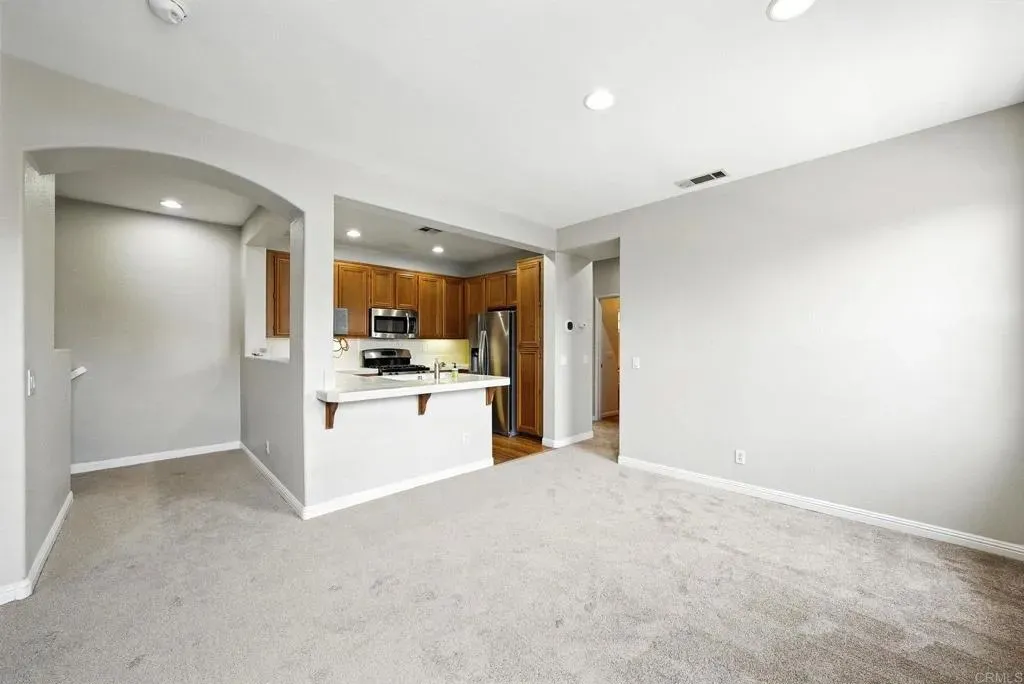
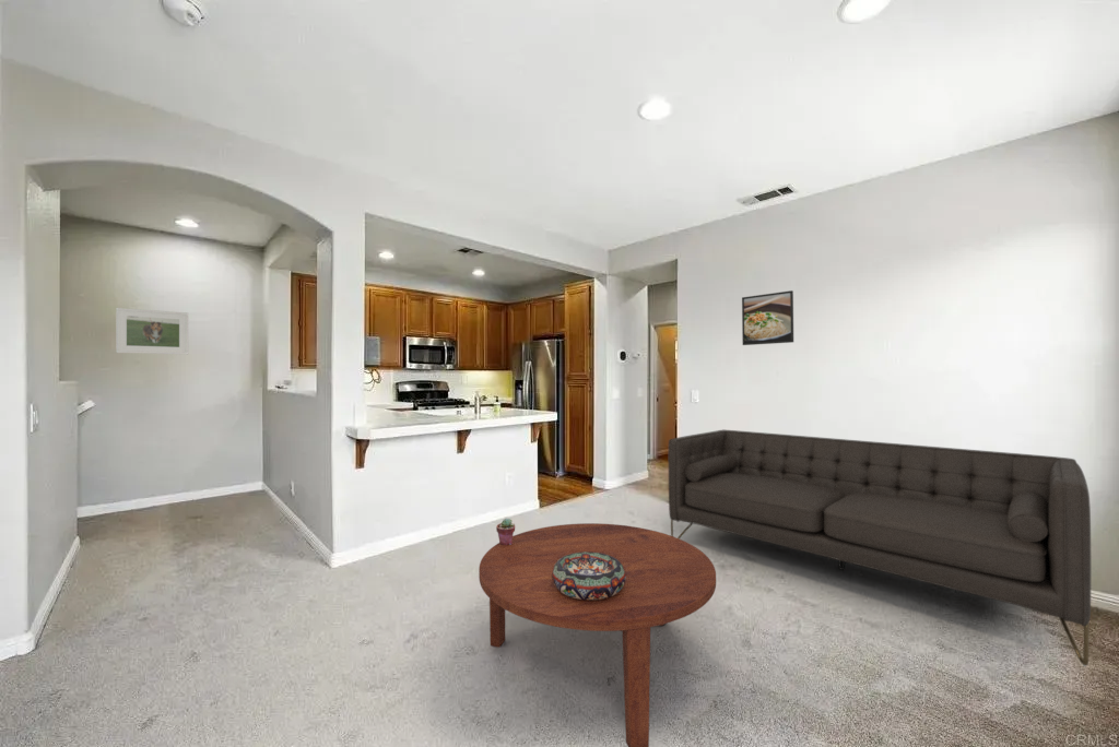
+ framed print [115,307,189,355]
+ potted succulent [495,518,516,545]
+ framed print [741,289,794,346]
+ coffee table [478,522,717,747]
+ decorative bowl [552,552,626,601]
+ sofa [668,429,1092,667]
